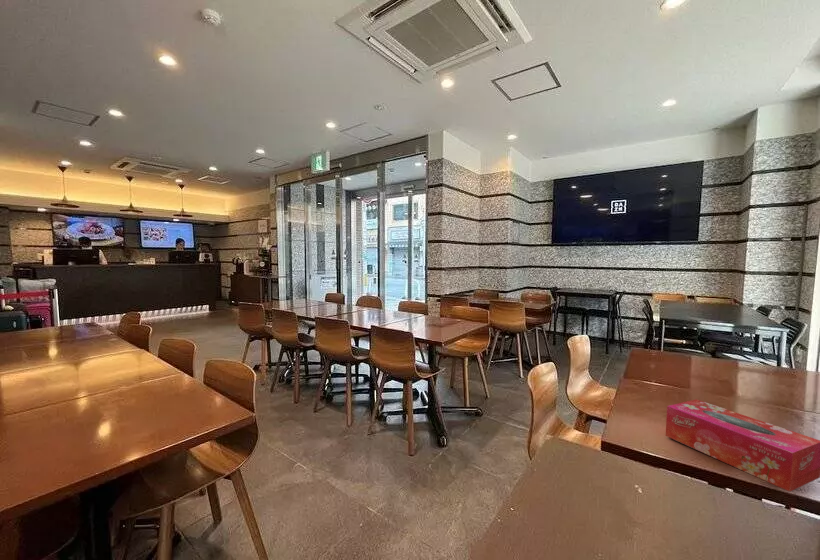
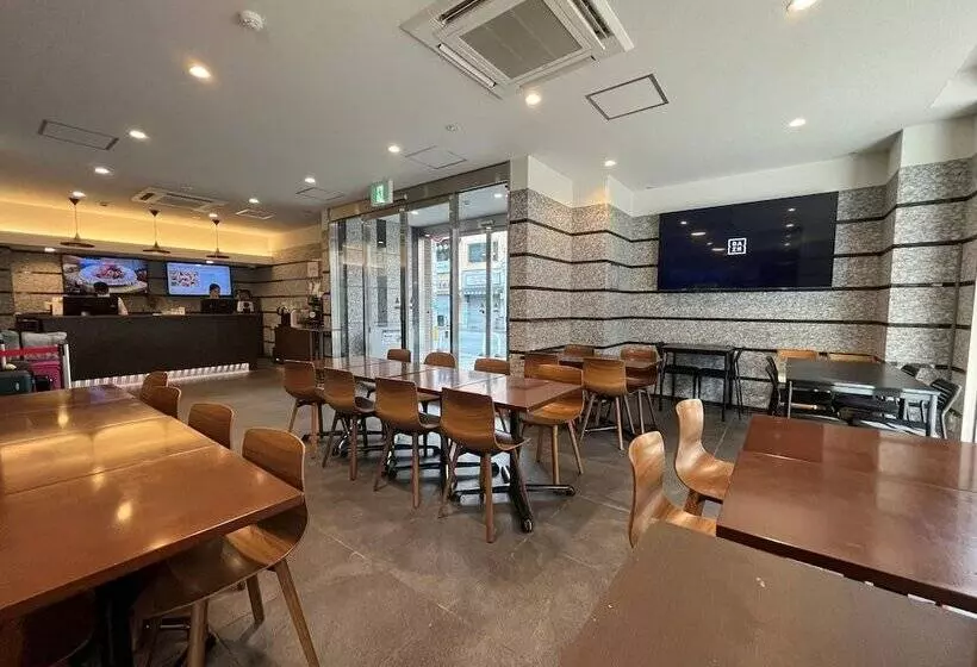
- tissue box [665,398,820,492]
